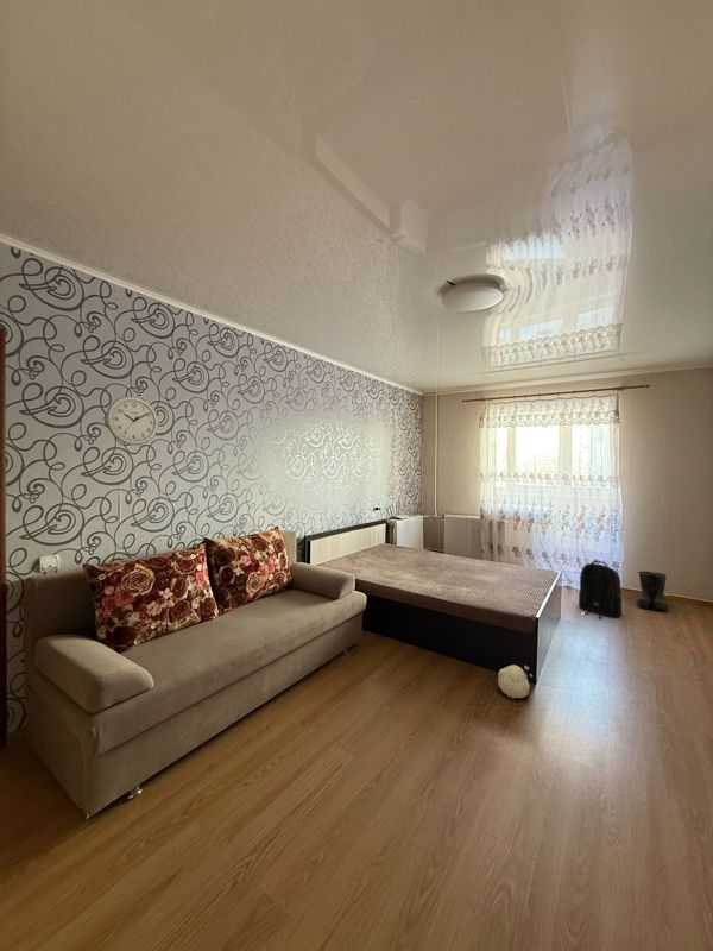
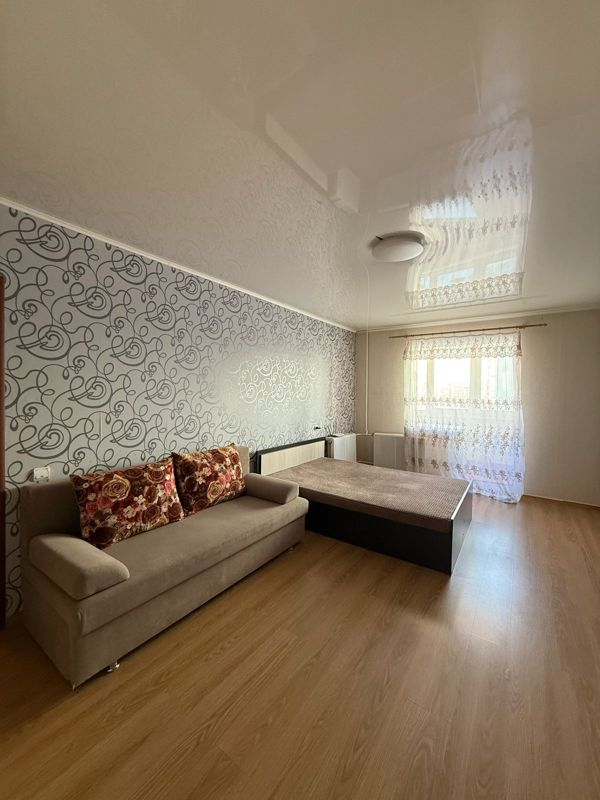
- plush toy [497,665,534,699]
- wall clock [105,395,159,447]
- boots [636,569,669,612]
- backpack [578,560,624,621]
